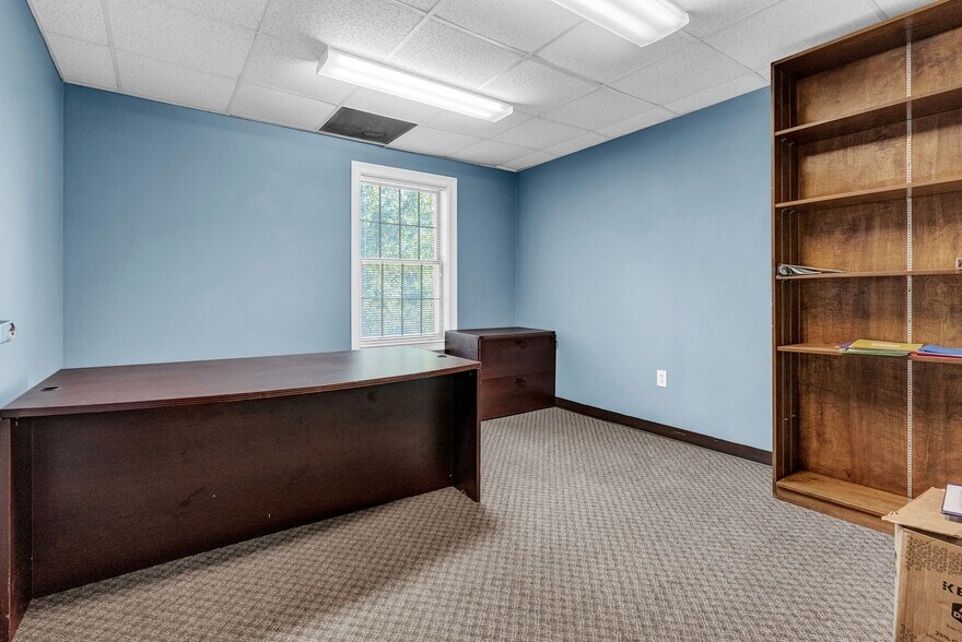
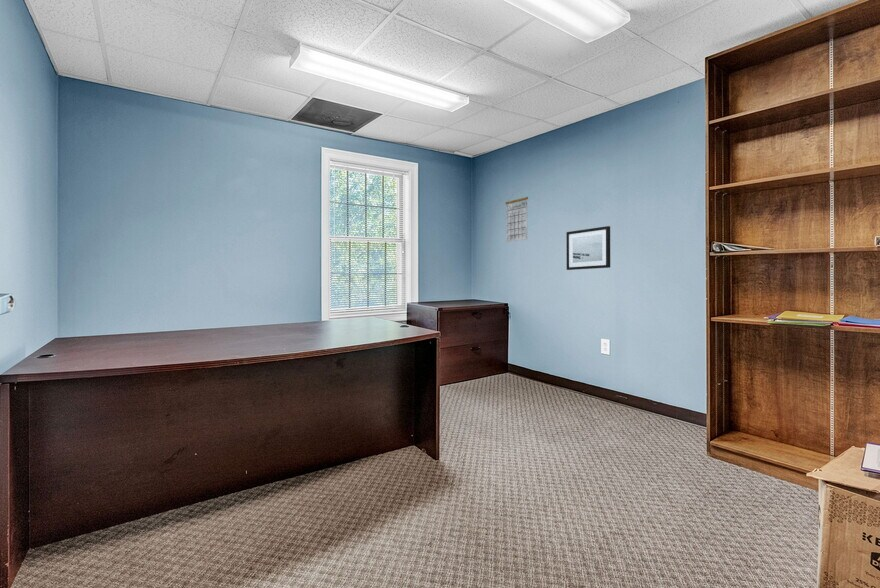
+ calendar [505,190,529,243]
+ wall art [565,225,611,271]
